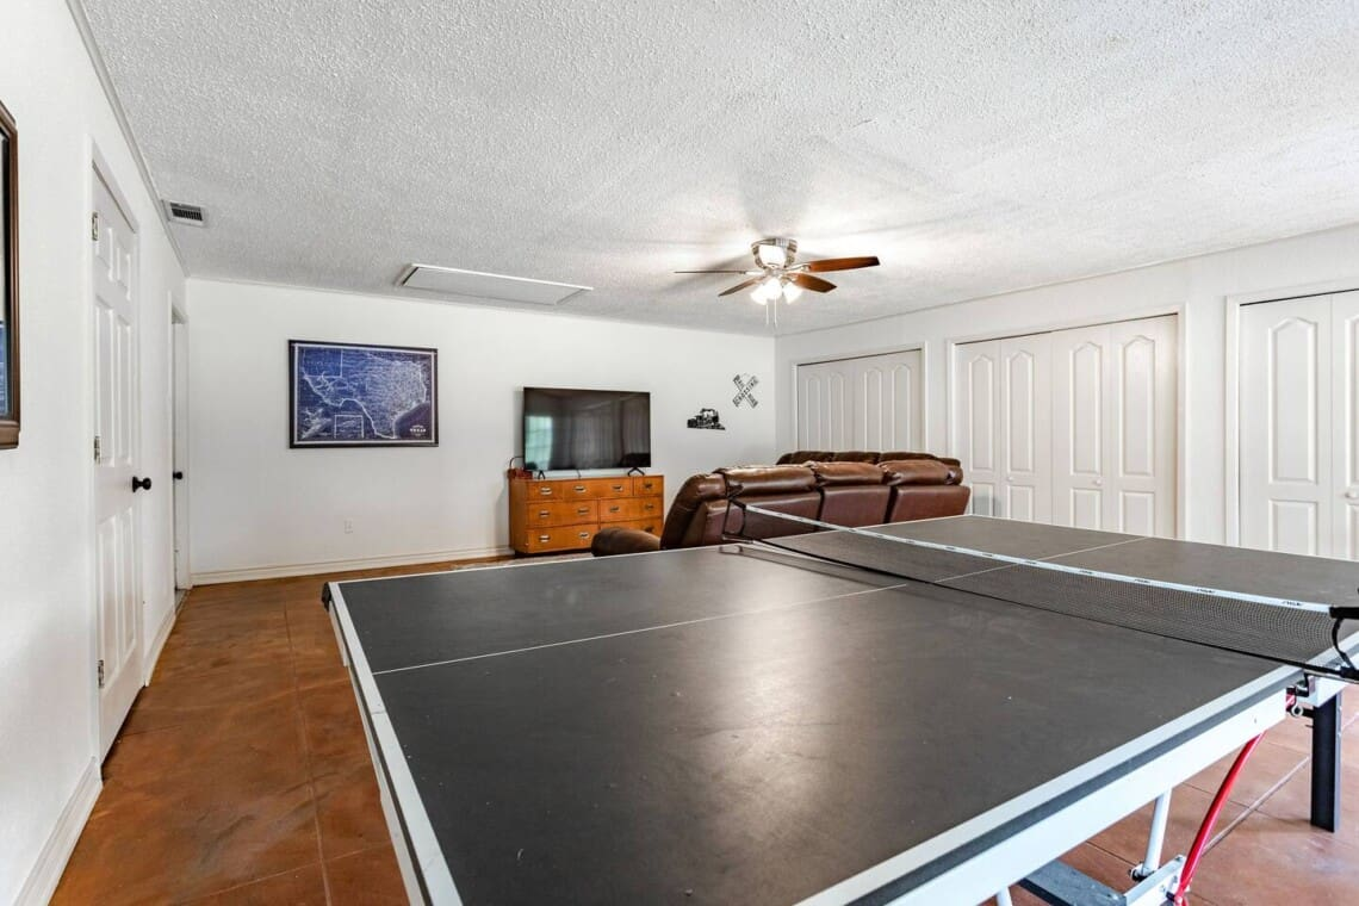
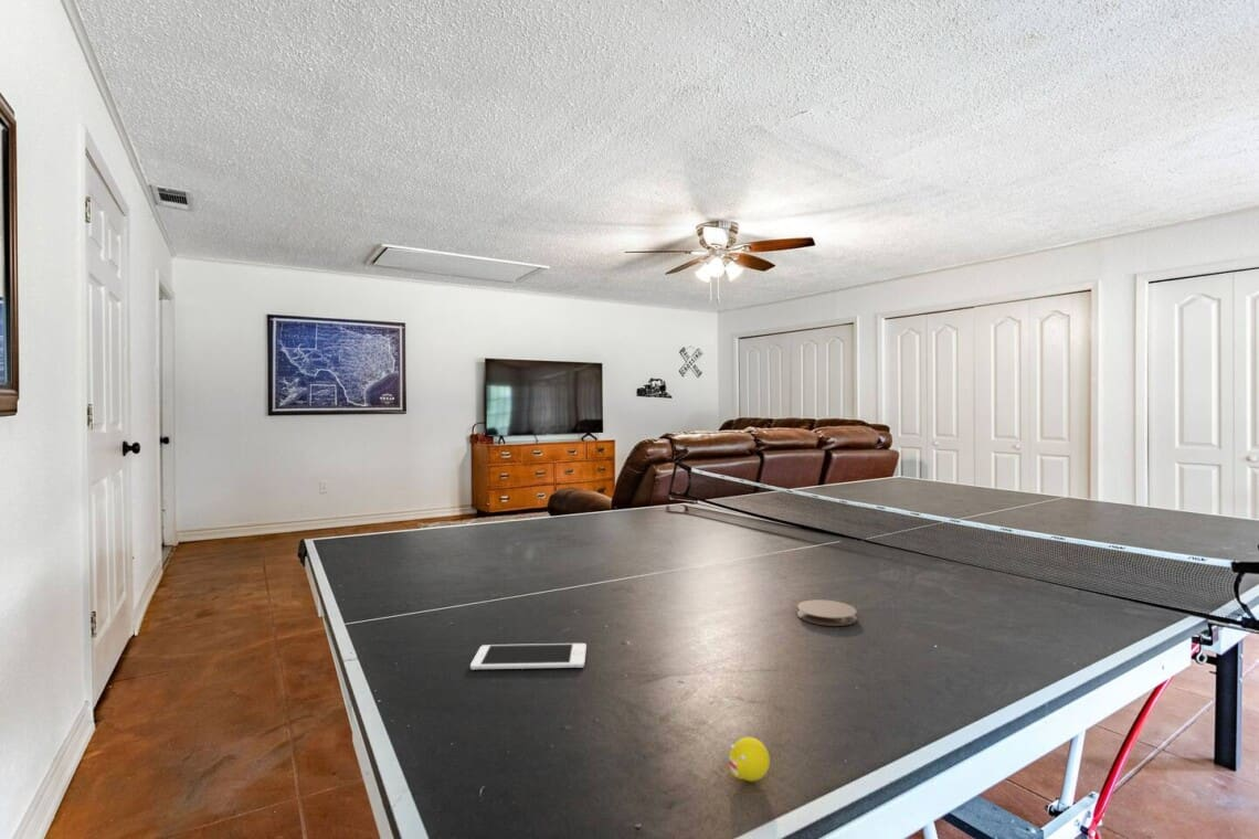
+ ping-pong ball [728,736,771,782]
+ coaster [796,598,858,627]
+ cell phone [469,642,588,671]
